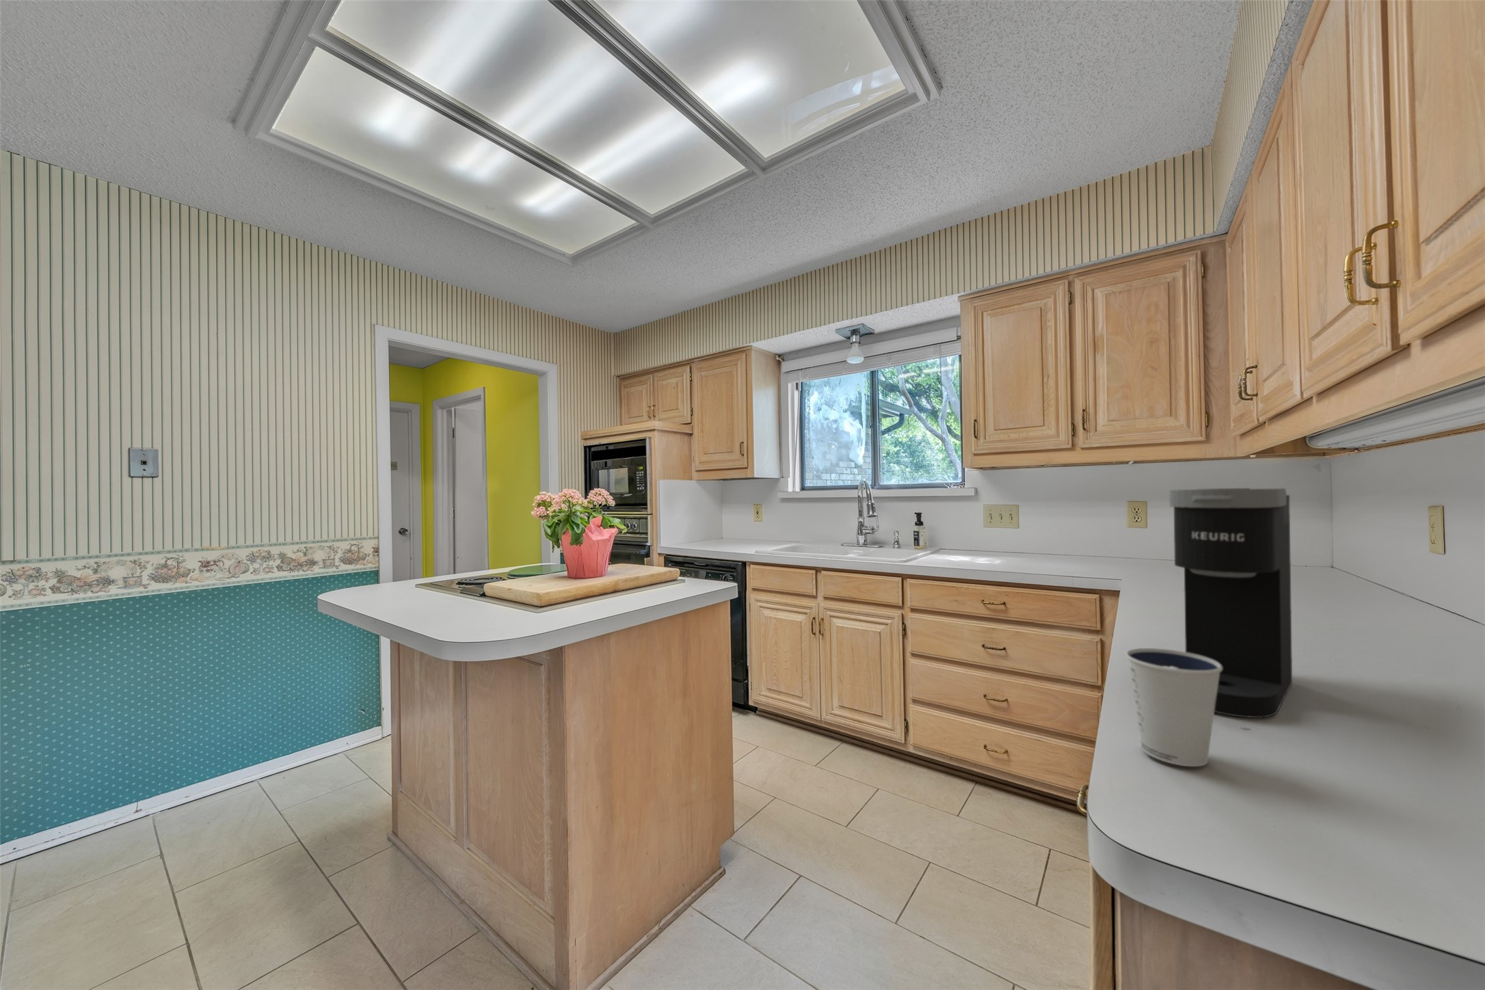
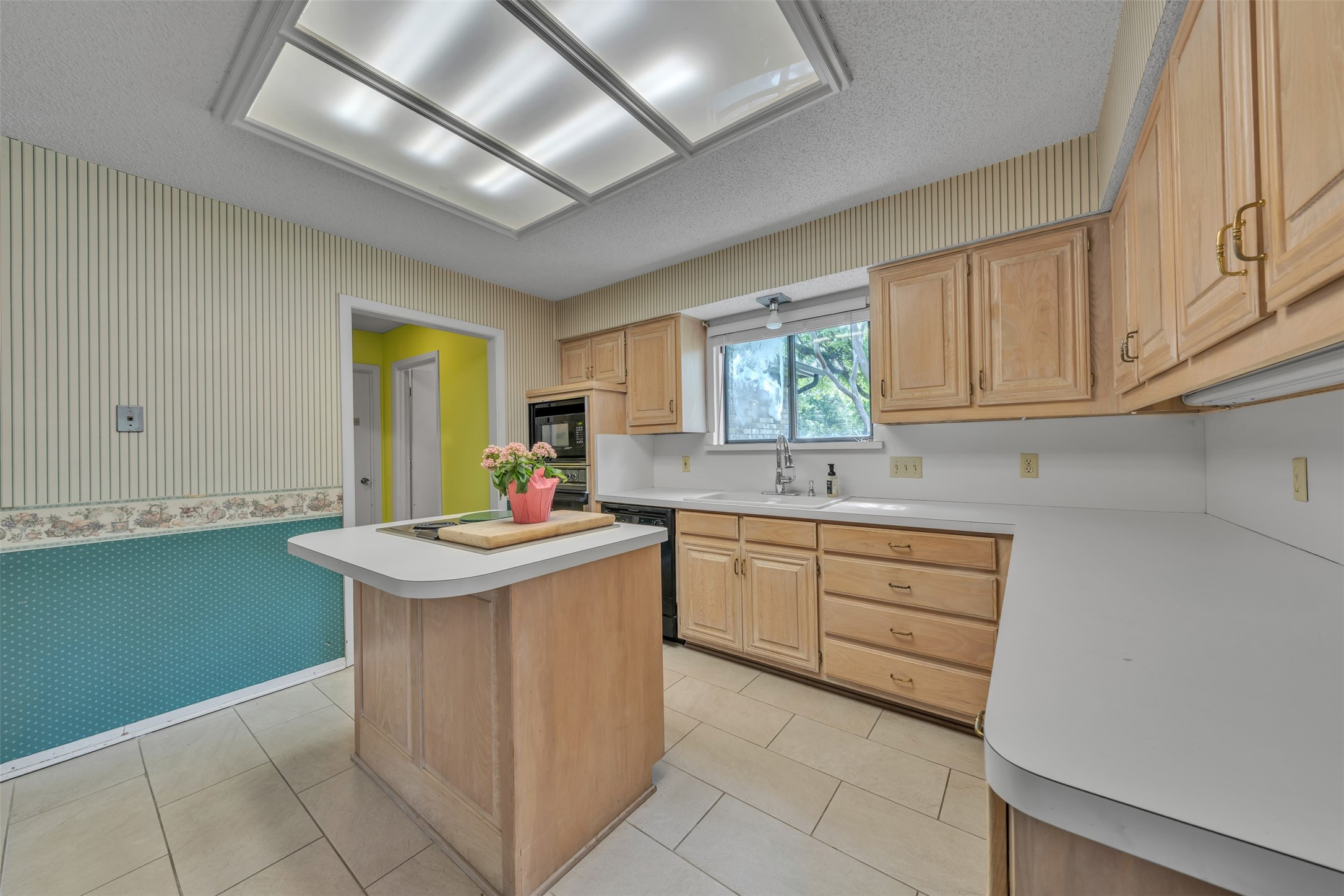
- dixie cup [1126,647,1222,767]
- coffee maker [1169,487,1293,718]
